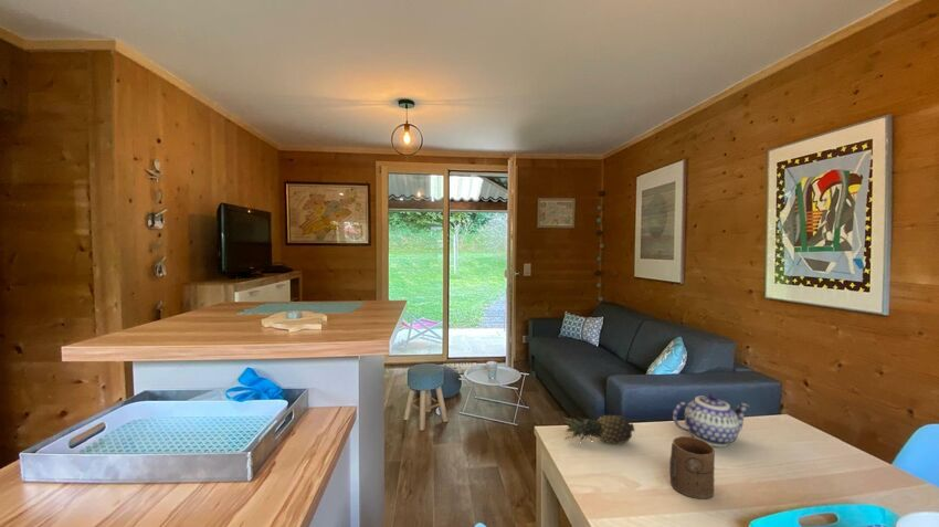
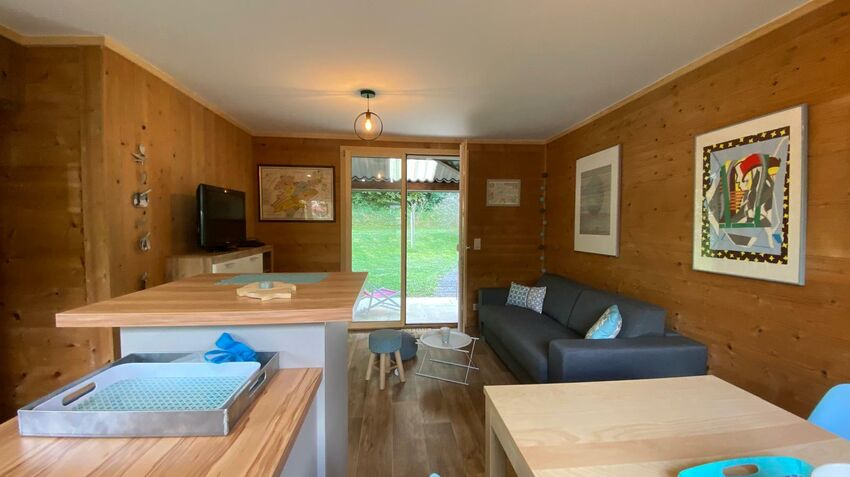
- fruit [562,414,635,445]
- cup [668,435,716,499]
- teapot [672,392,751,447]
